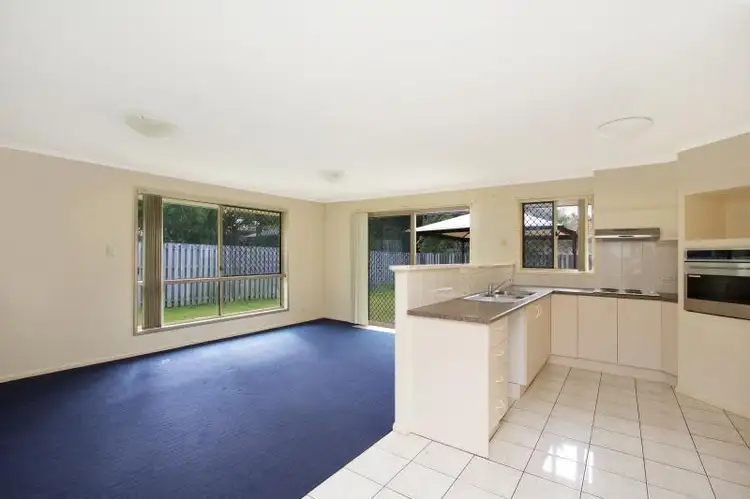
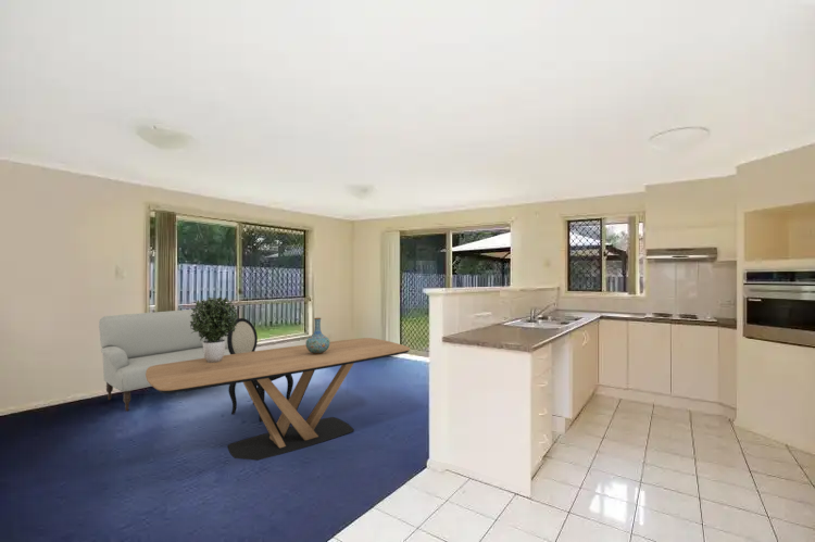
+ vase [304,317,330,354]
+ dining table [146,337,411,462]
+ sofa [98,308,230,412]
+ potted plant [190,297,240,363]
+ dining chair [227,317,294,424]
